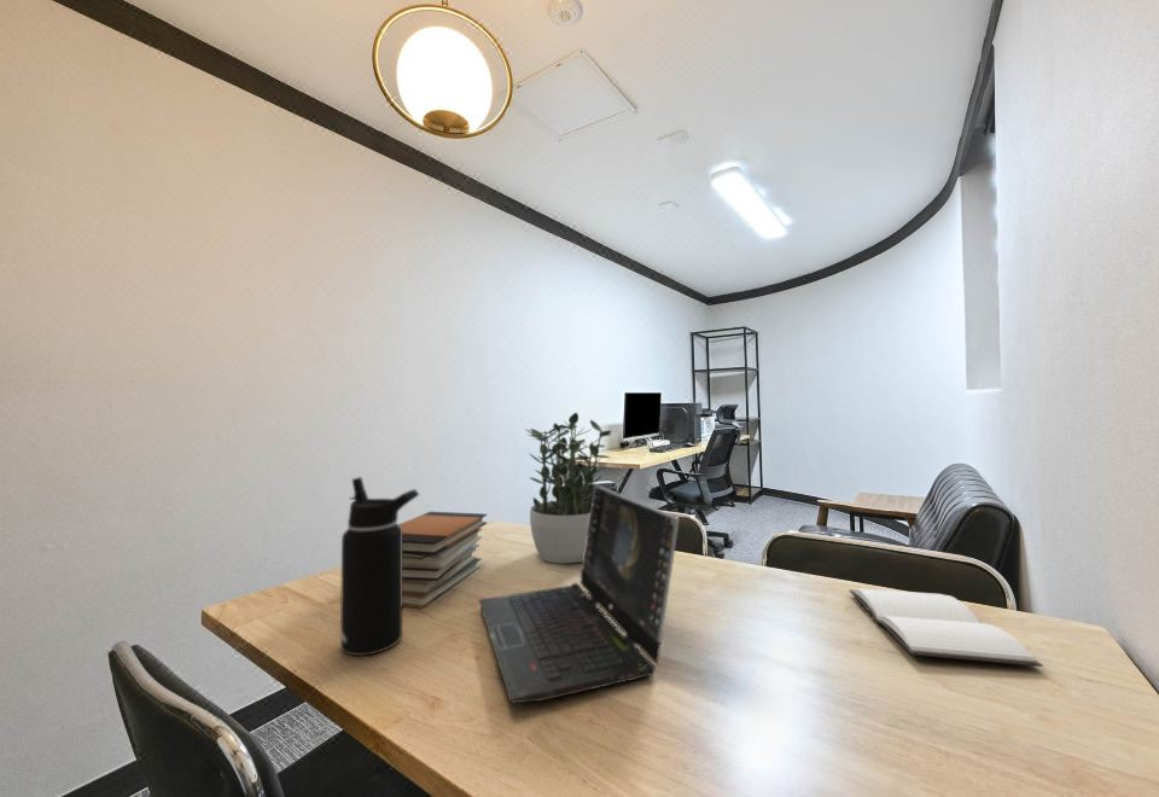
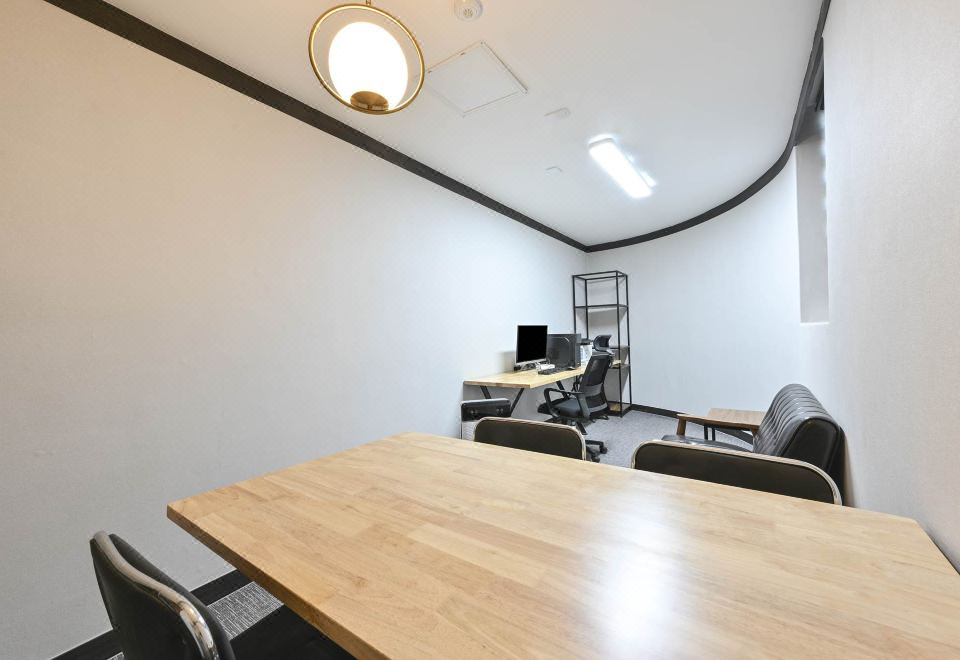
- laptop computer [478,484,681,704]
- book [848,587,1044,668]
- water bottle [339,476,420,657]
- potted plant [524,412,612,564]
- book stack [398,511,488,610]
